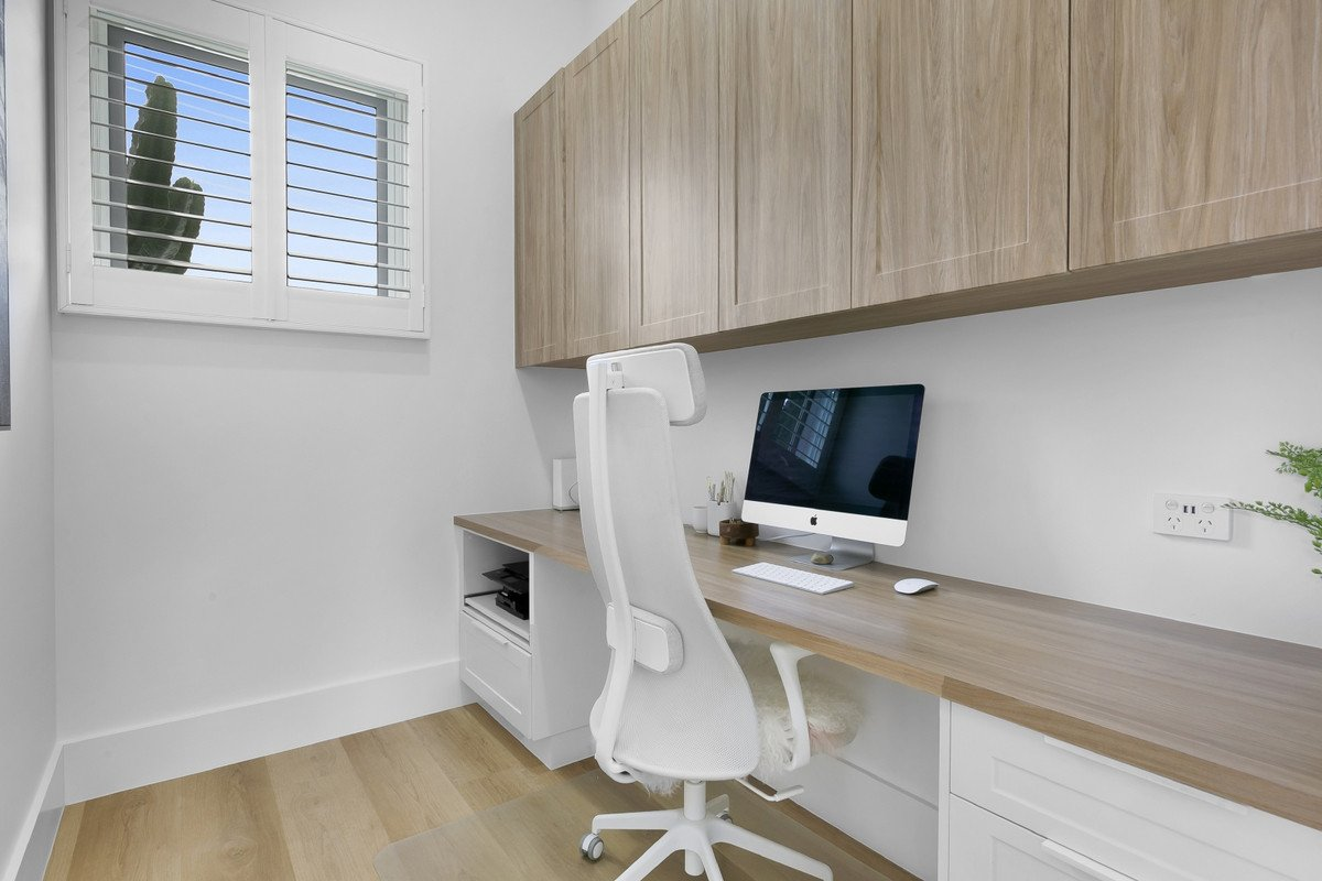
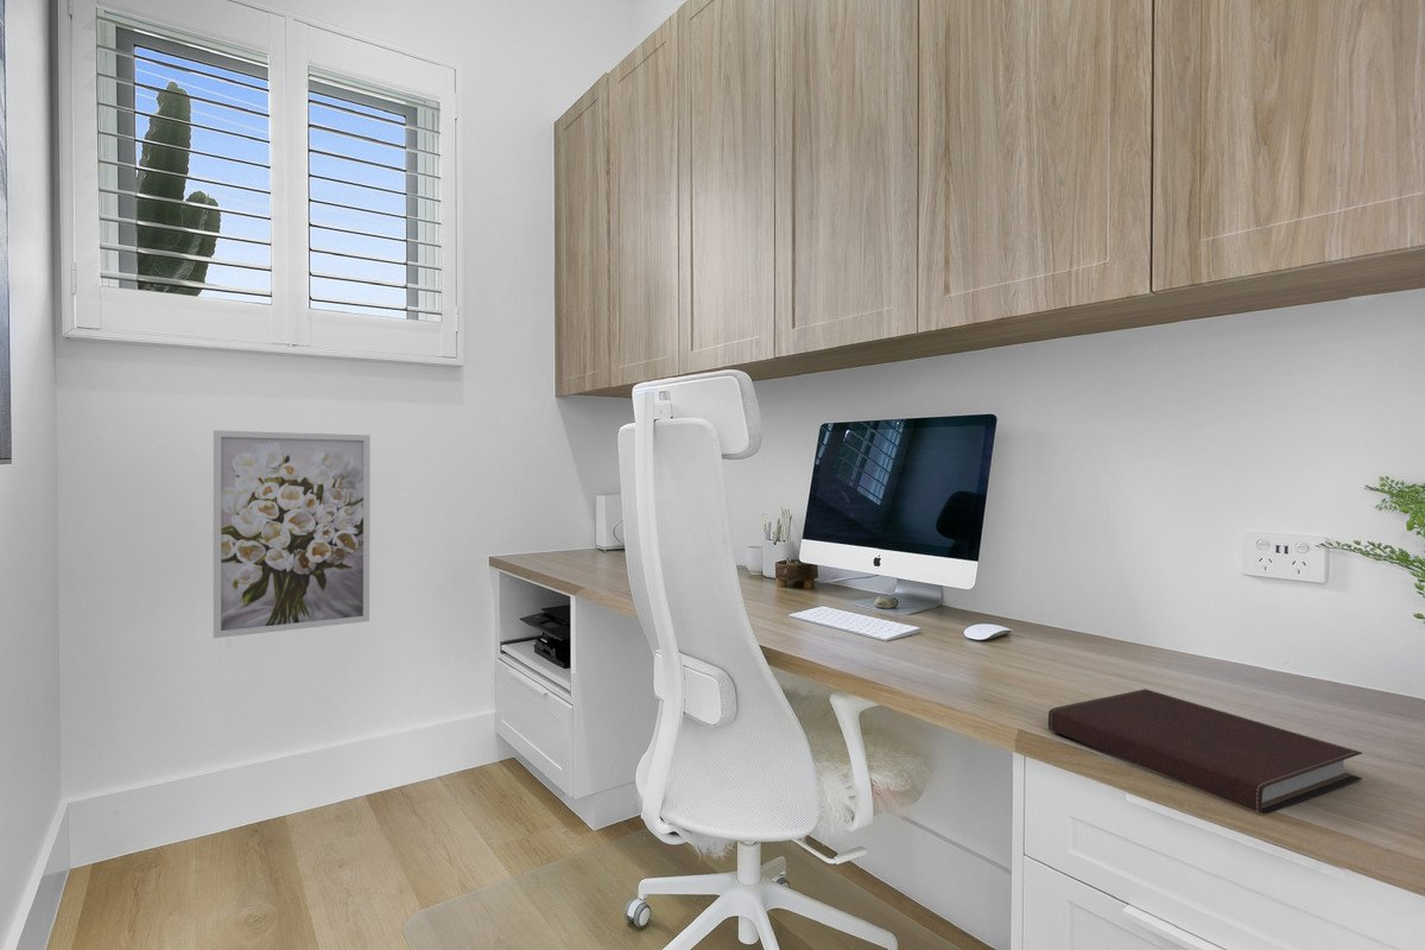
+ notebook [1047,688,1363,816]
+ wall art [213,429,372,639]
